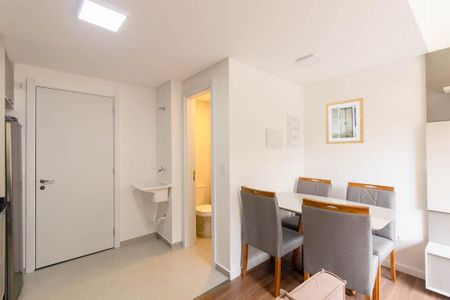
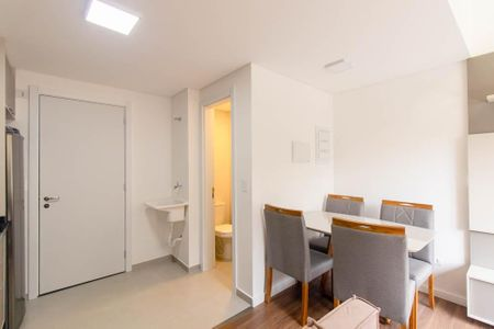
- wall art [325,97,364,145]
